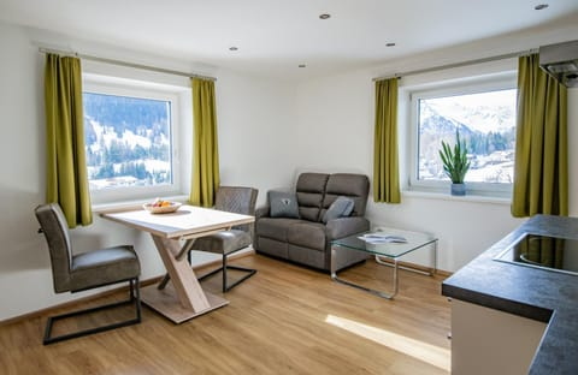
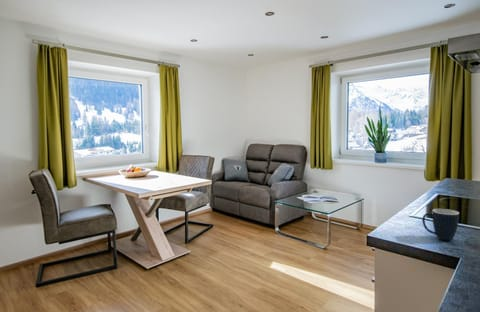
+ mug [421,208,460,241]
